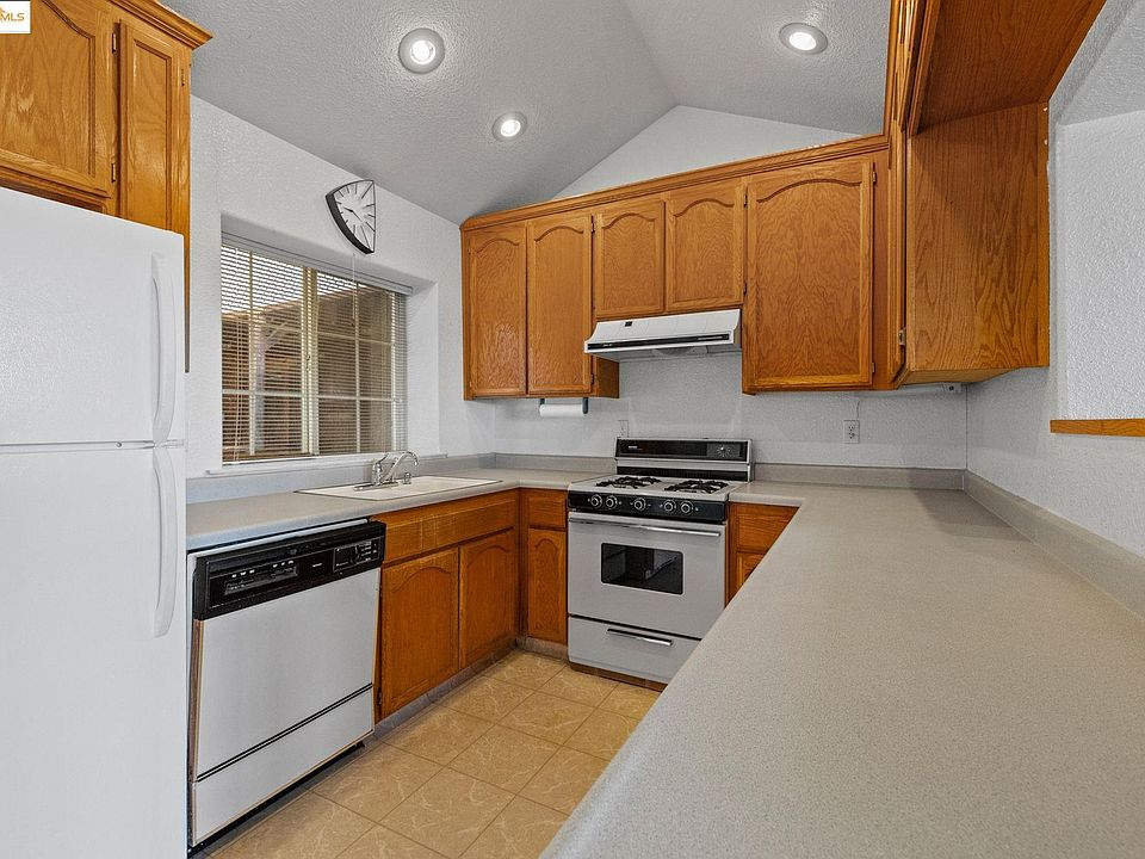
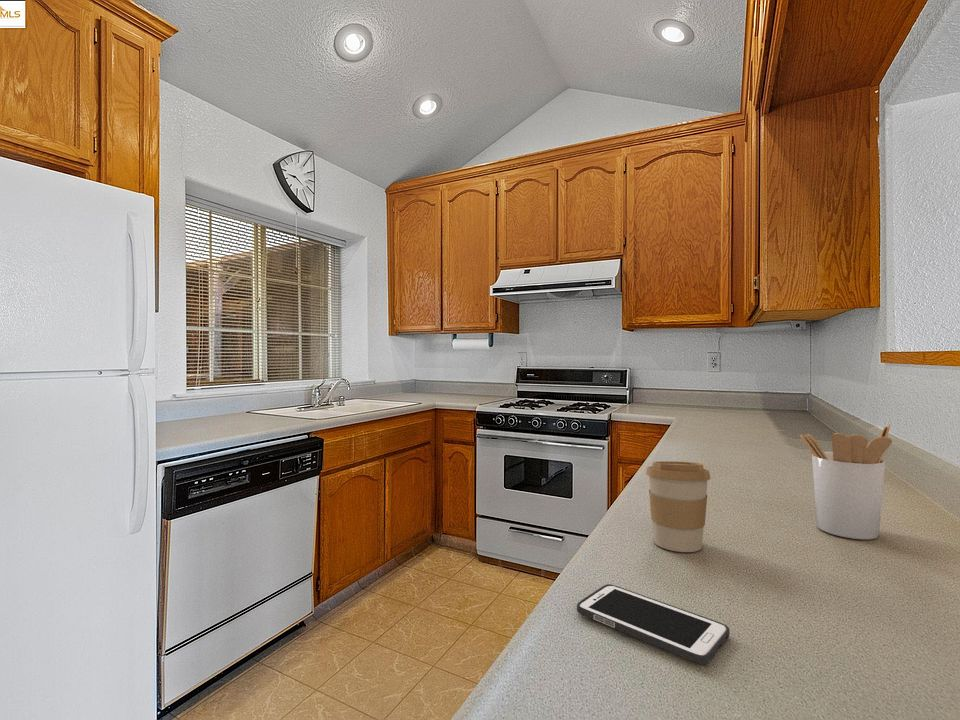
+ coffee cup [645,460,712,553]
+ cell phone [576,583,730,665]
+ utensil holder [799,423,893,540]
